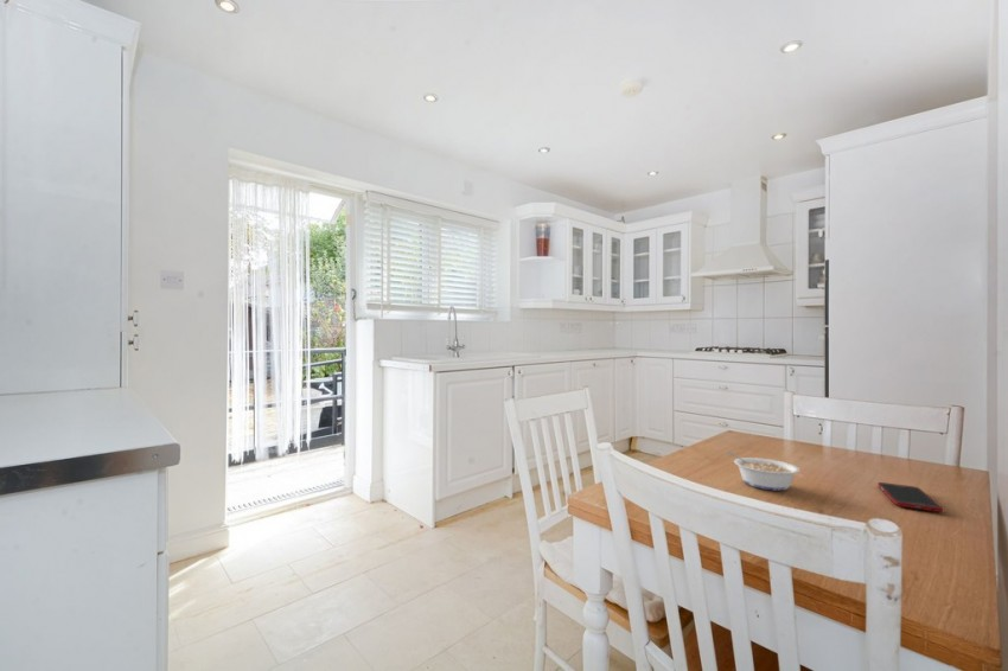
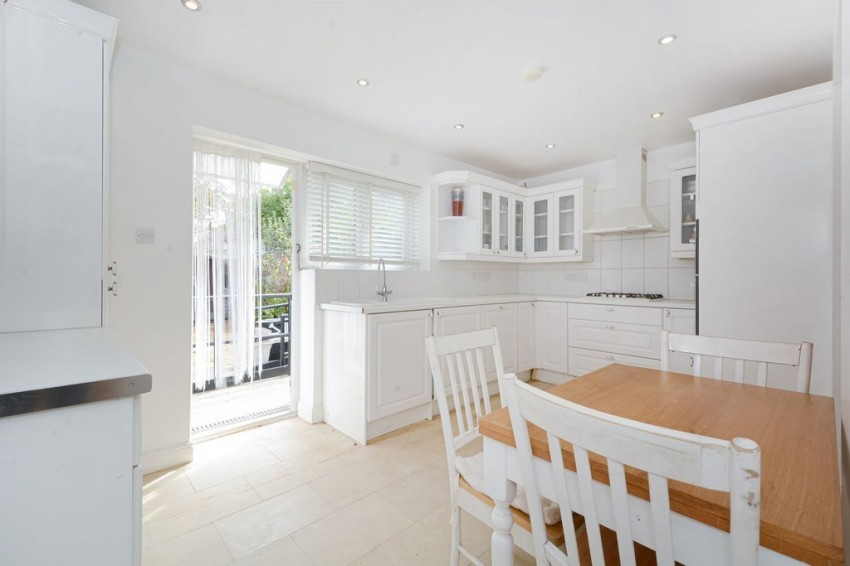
- cell phone [876,481,944,513]
- legume [727,450,800,492]
